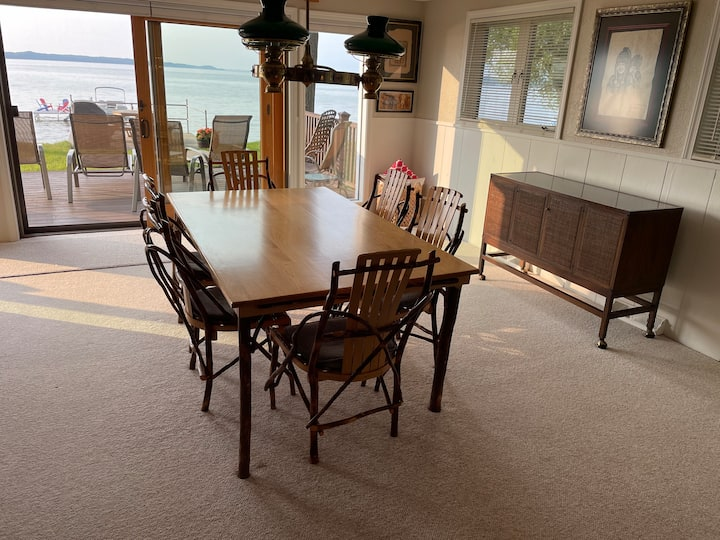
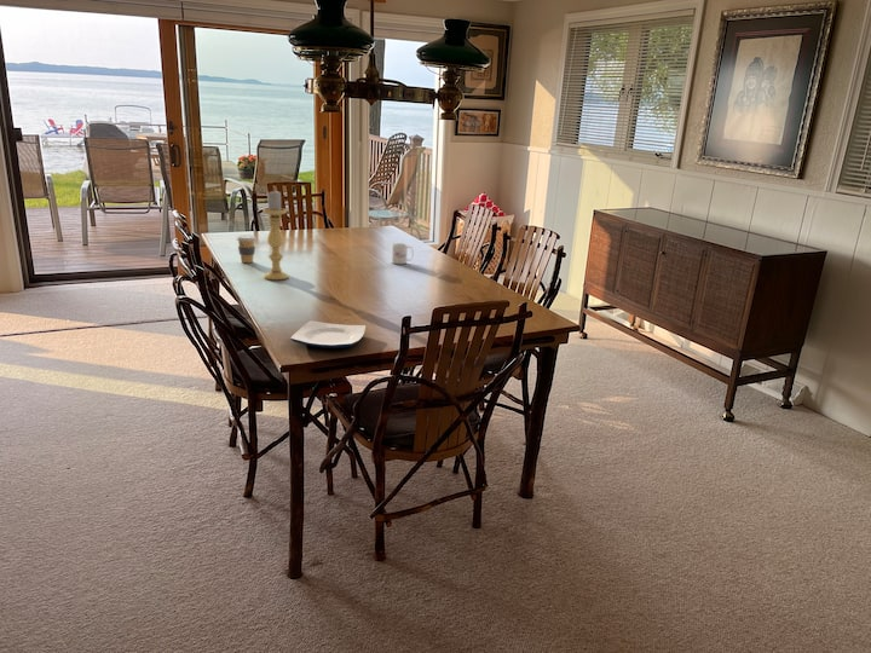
+ mug [391,242,415,265]
+ coffee cup [236,235,258,264]
+ plate [289,319,367,349]
+ candle holder [261,189,289,281]
